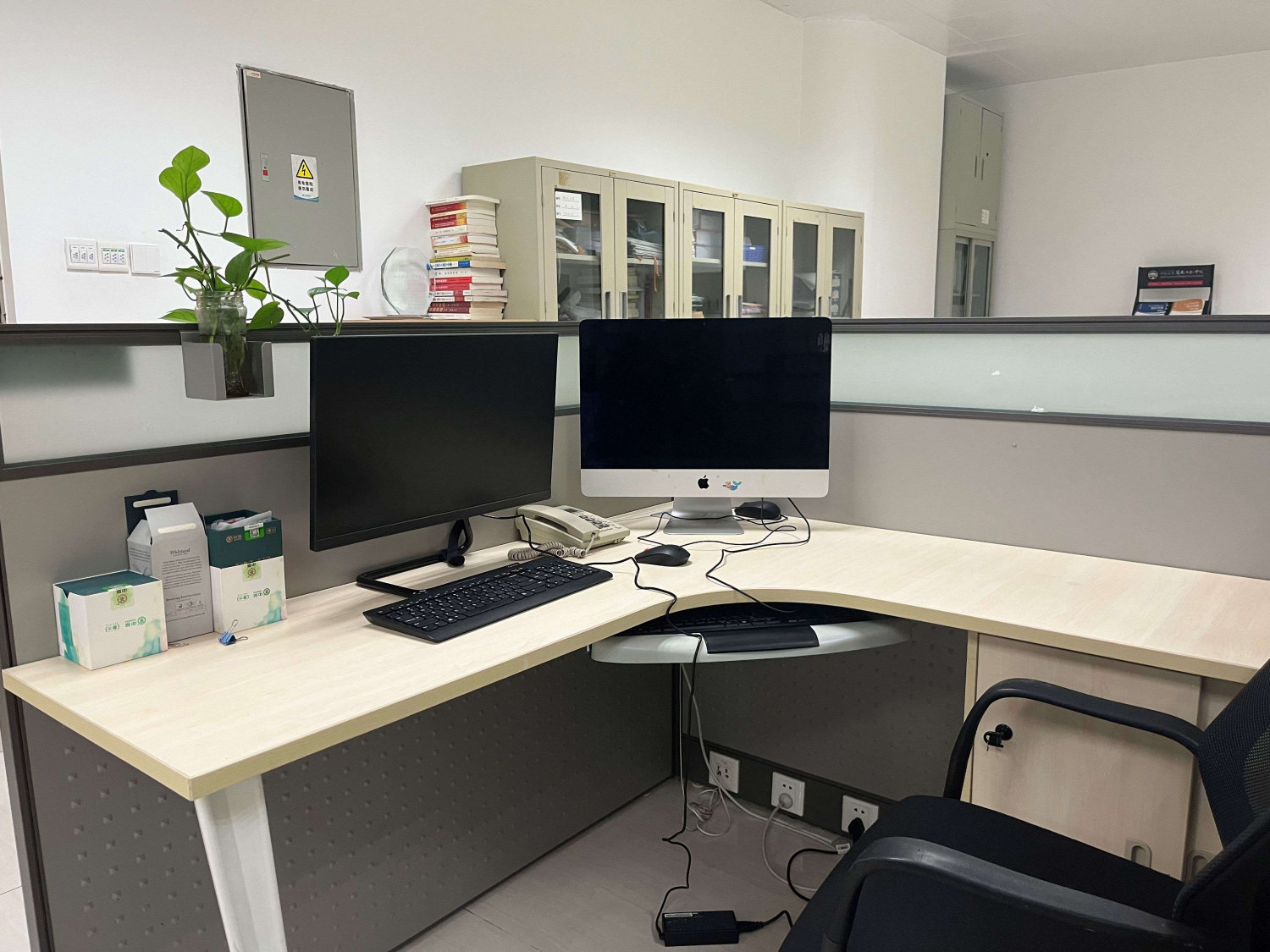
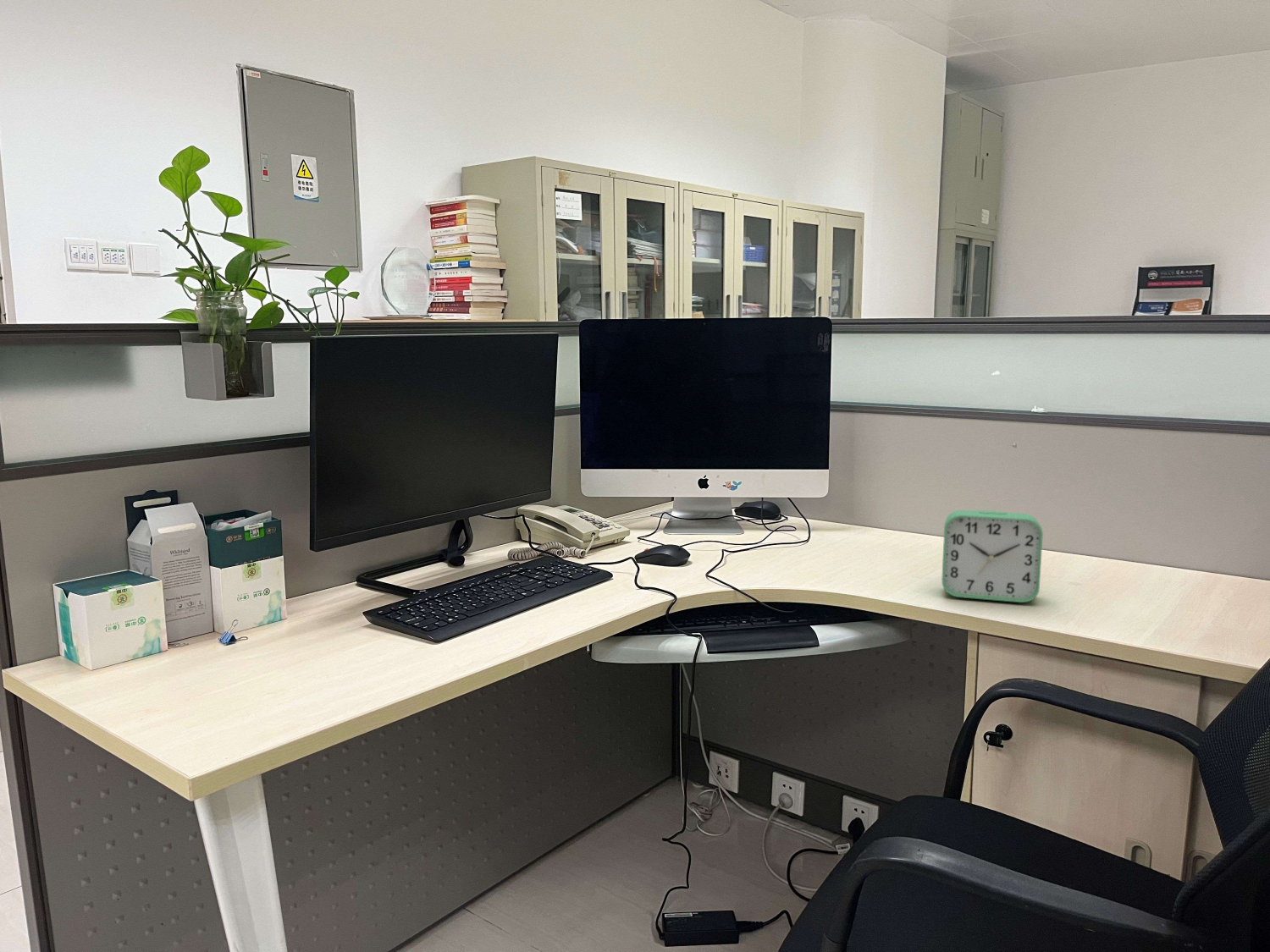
+ alarm clock [941,509,1044,603]
